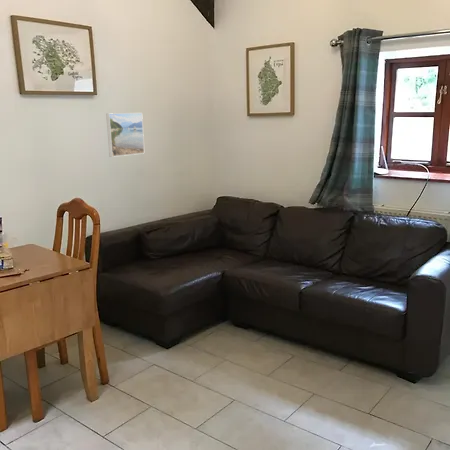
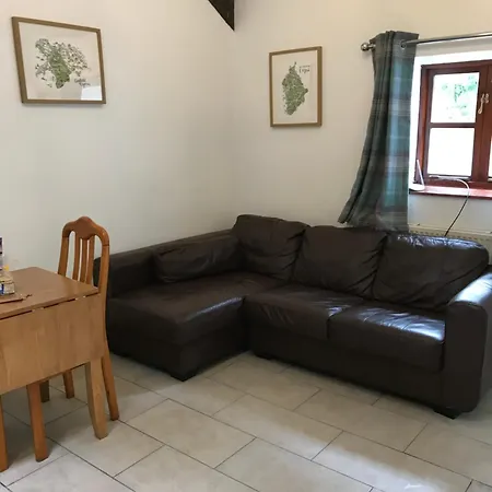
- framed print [105,112,145,158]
